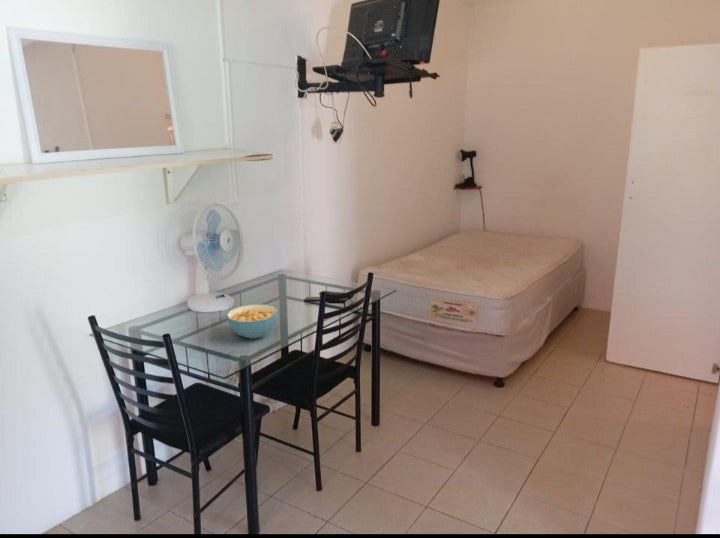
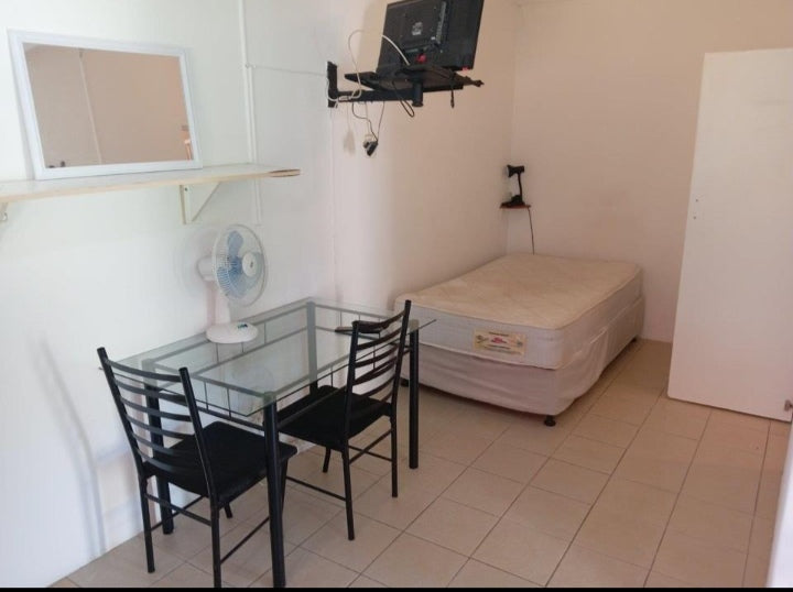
- cereal bowl [226,304,279,340]
